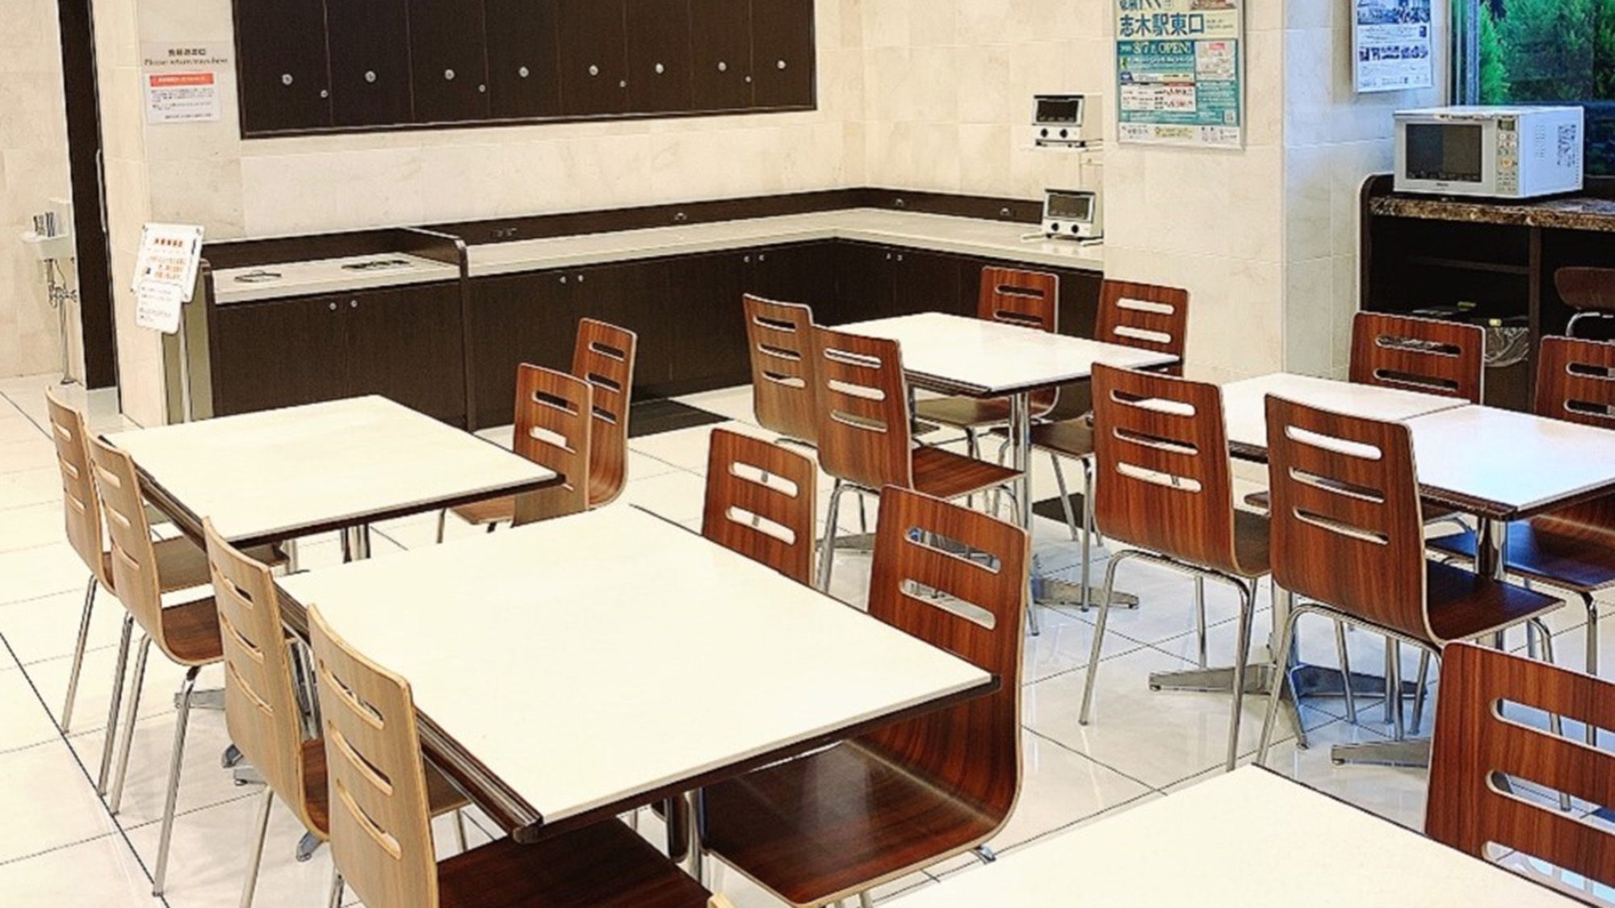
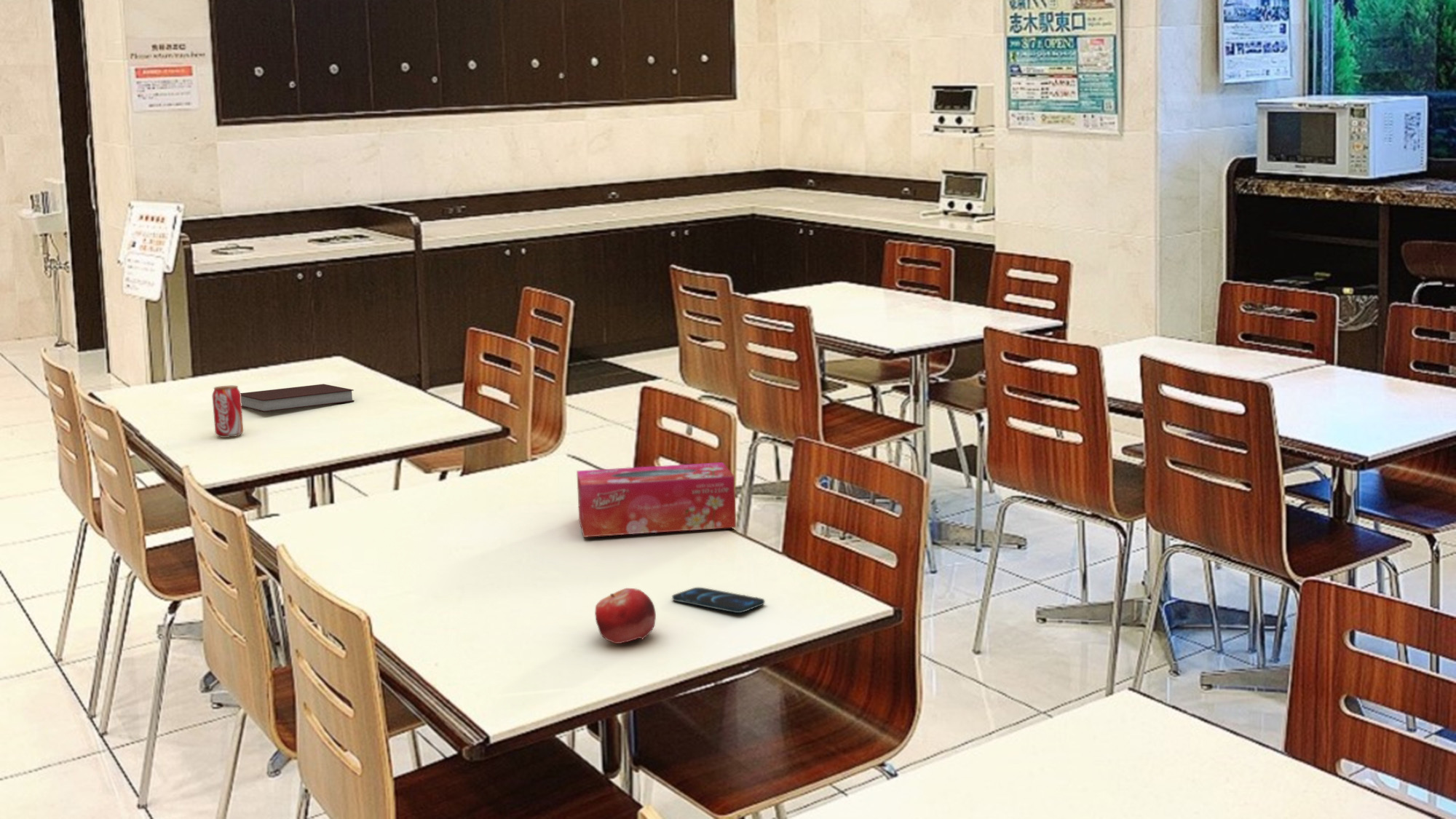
+ fruit [594,587,657,644]
+ beverage can [212,385,244,438]
+ tissue box [576,462,737,538]
+ notebook [240,383,355,413]
+ smartphone [671,587,765,614]
